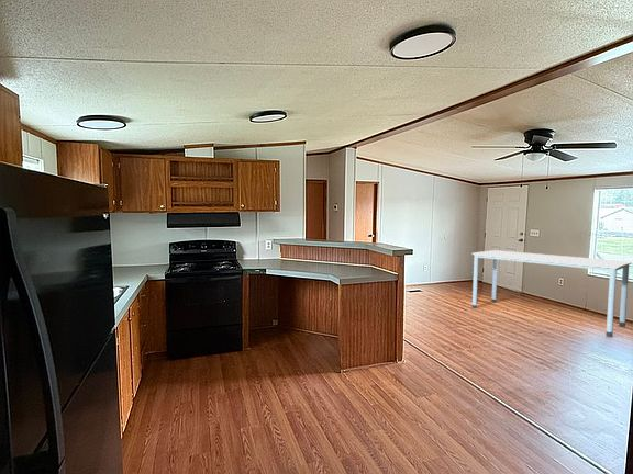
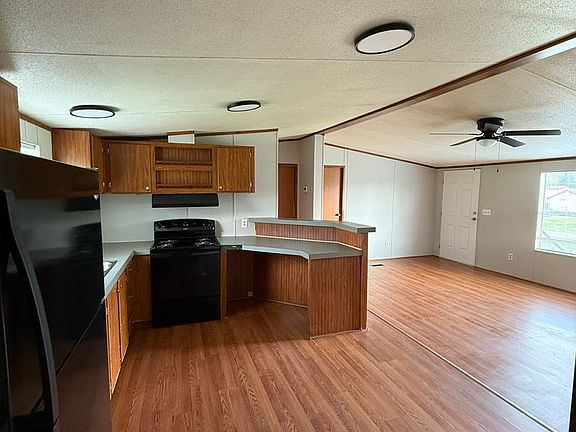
- dining table [470,249,633,338]
